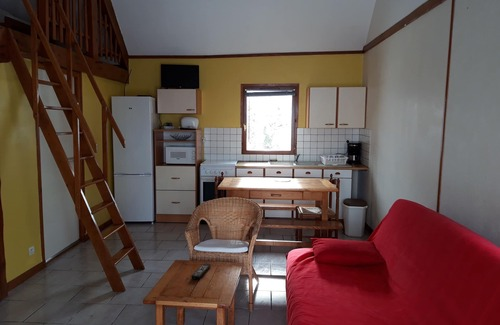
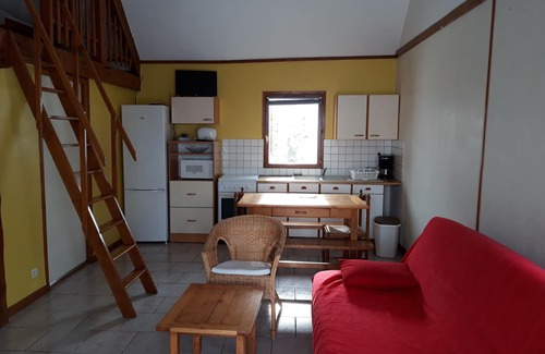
- remote control [190,262,212,280]
